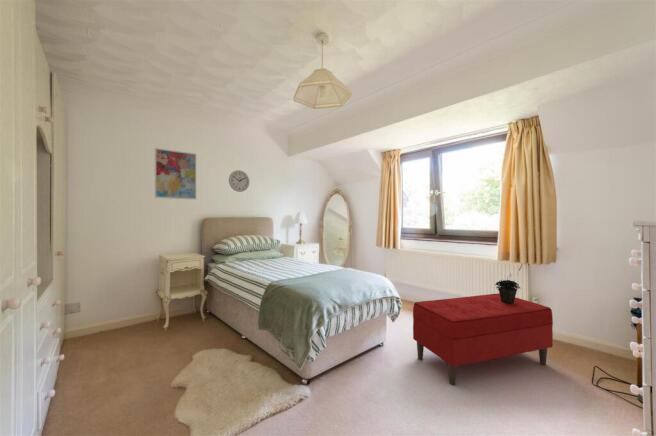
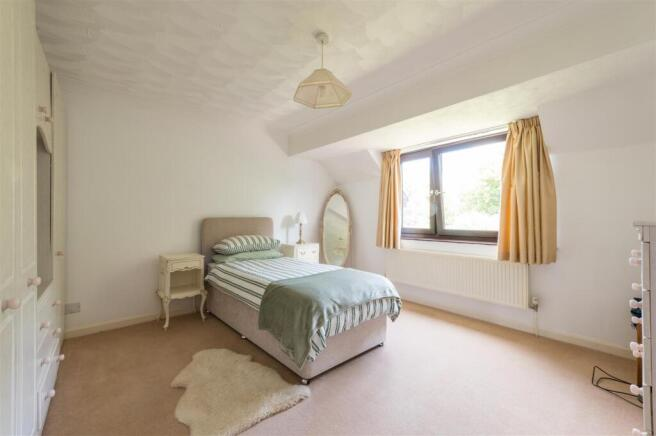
- wall art [154,147,197,201]
- wall clock [228,169,250,193]
- bench [412,292,554,386]
- potted plant [494,263,524,304]
